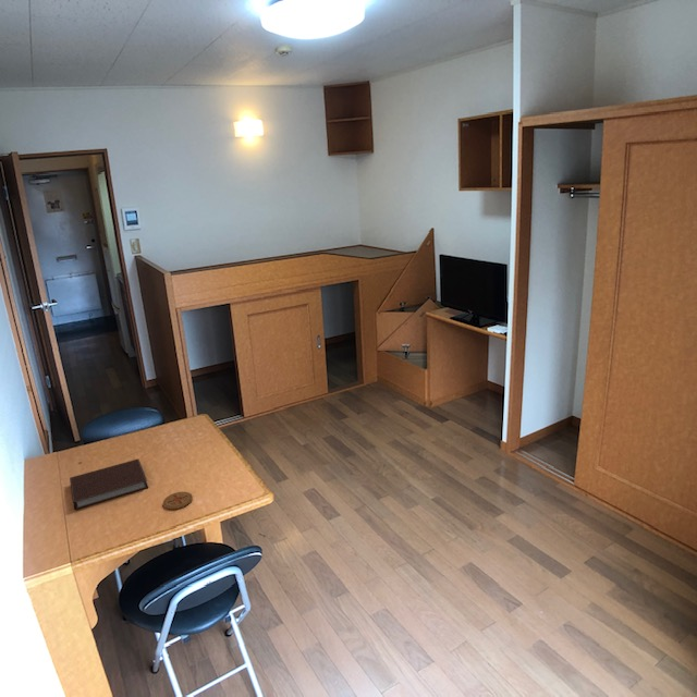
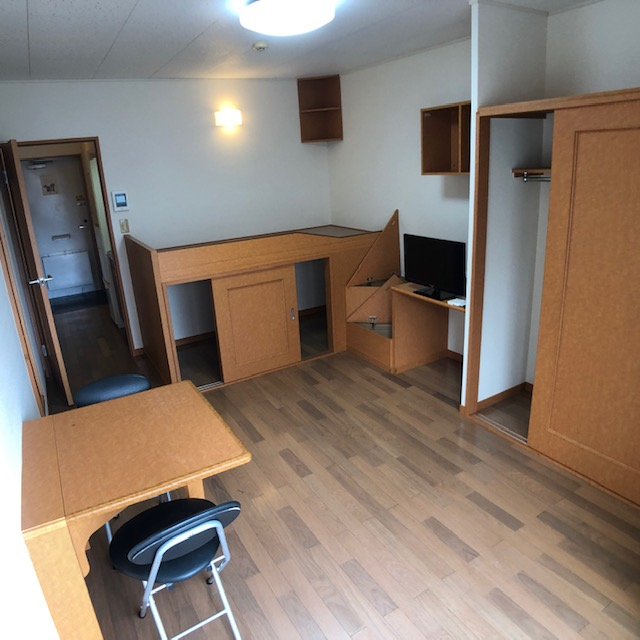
- coaster [162,491,194,511]
- notebook [69,457,149,511]
